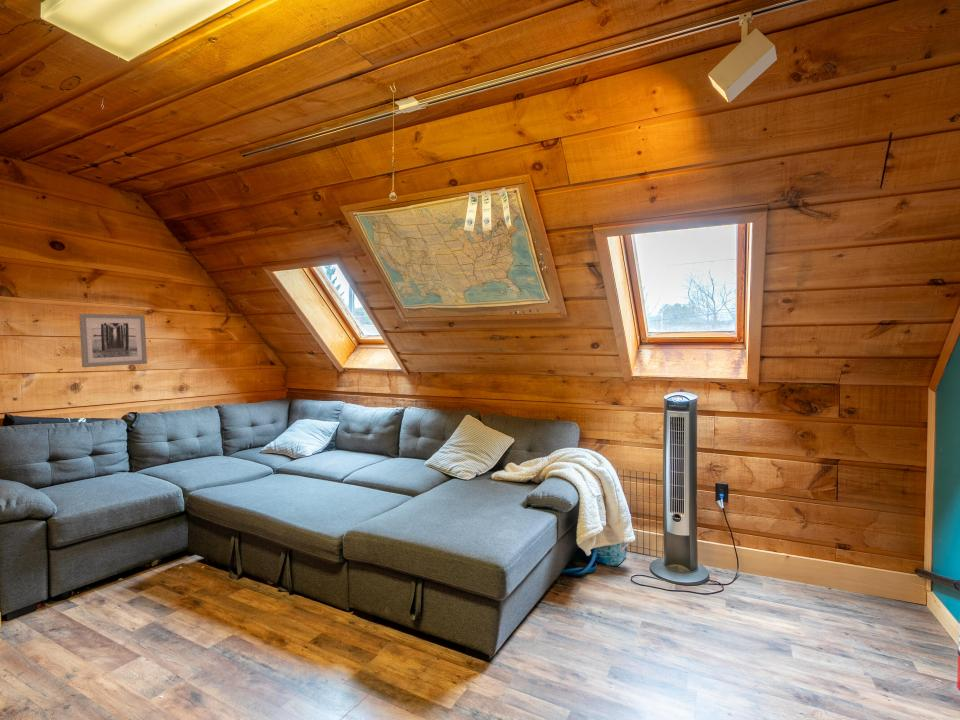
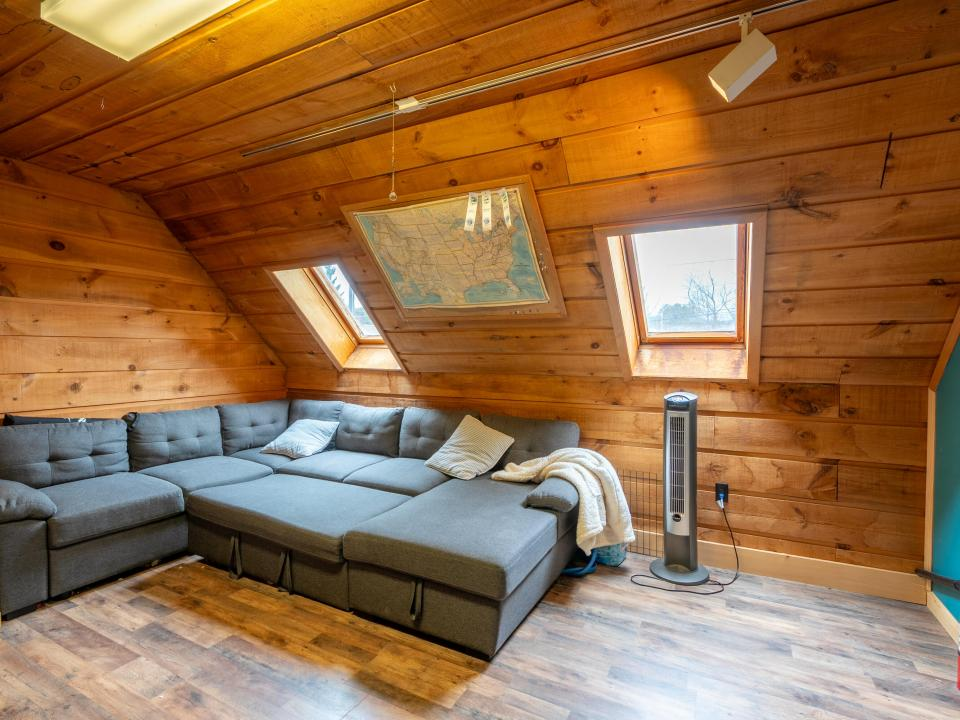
- wall art [78,313,148,368]
